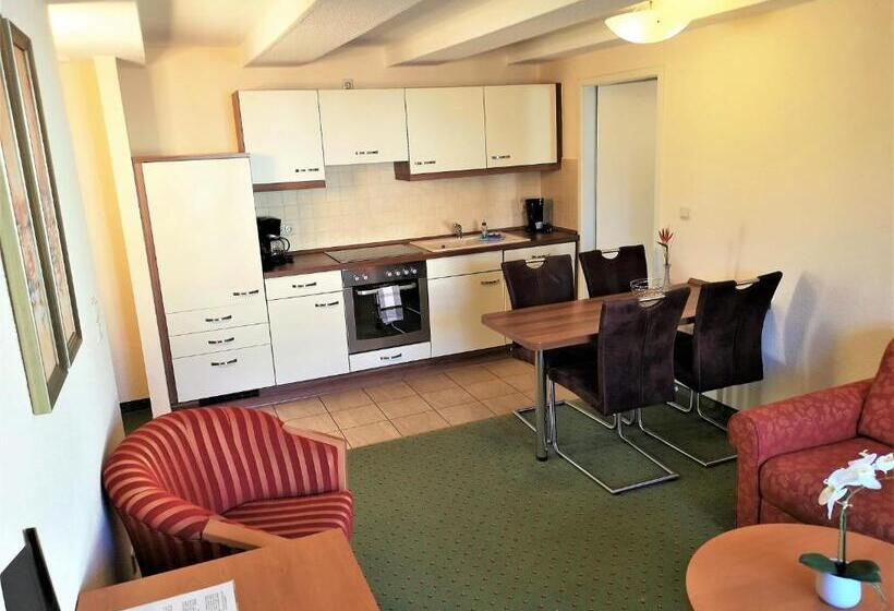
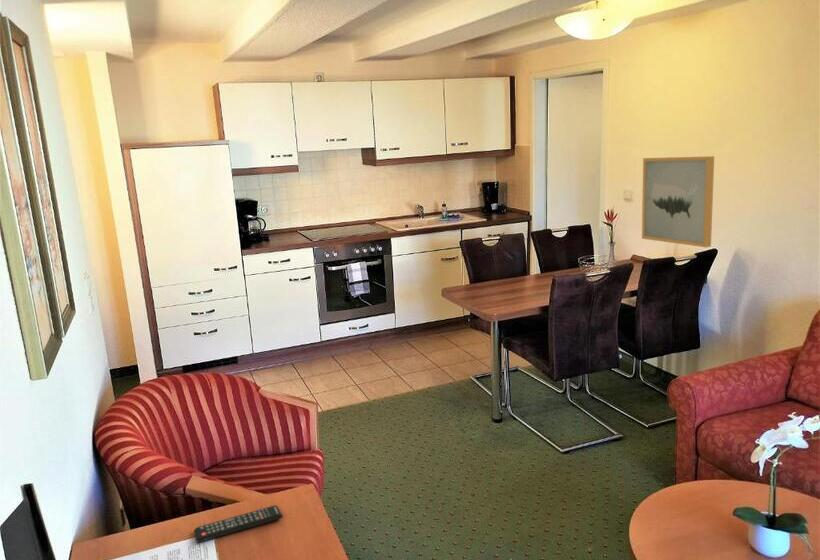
+ remote control [193,504,284,544]
+ wall art [641,155,715,248]
